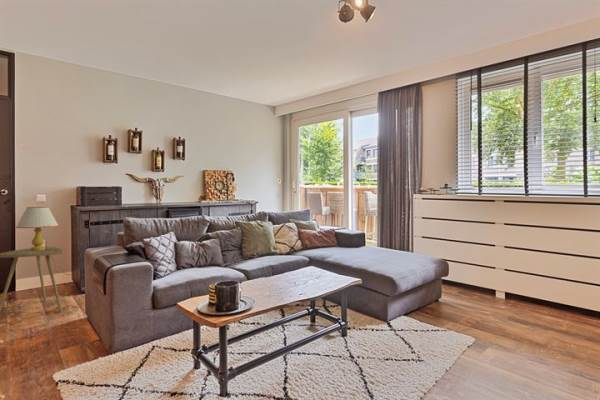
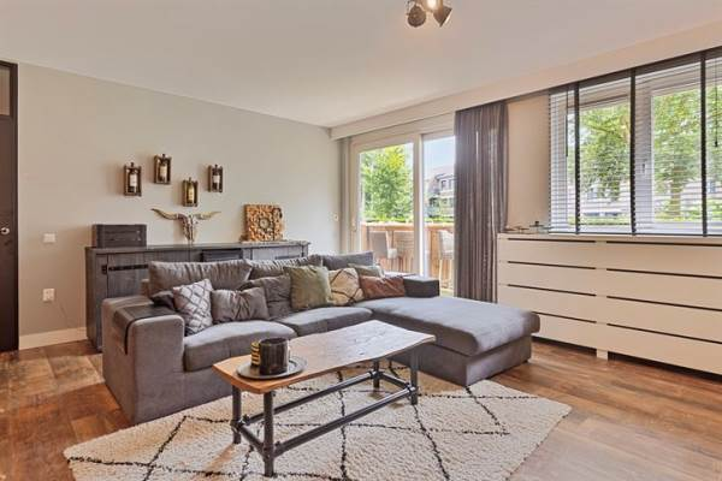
- table lamp [15,206,60,251]
- side table [0,246,65,313]
